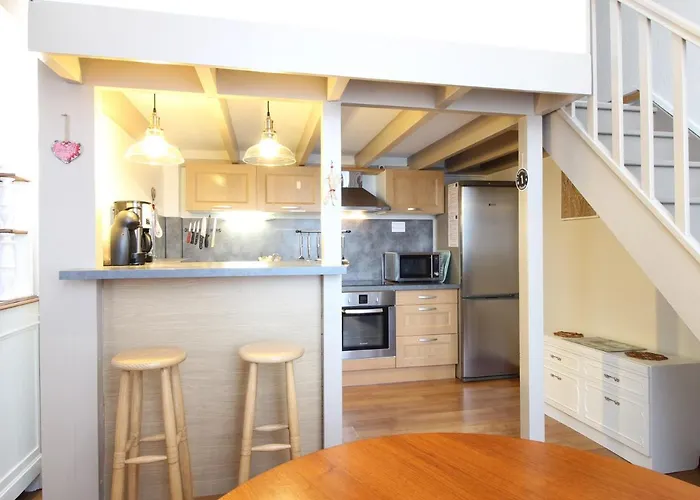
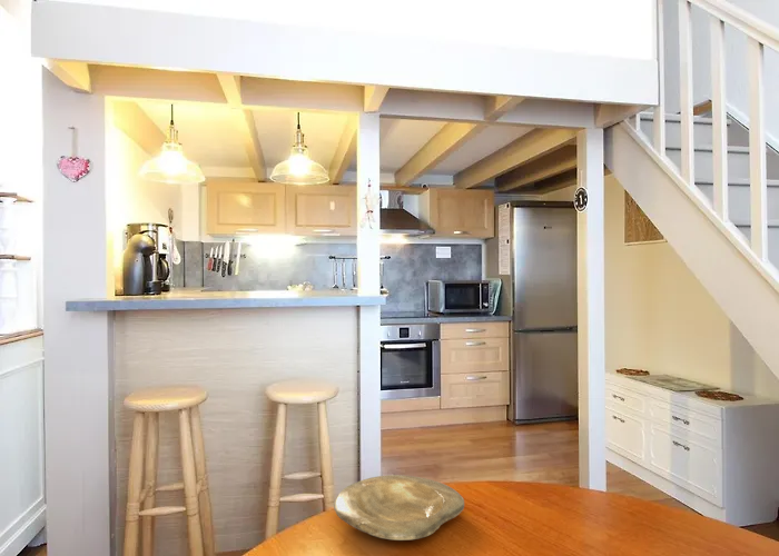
+ plate [333,474,465,542]
